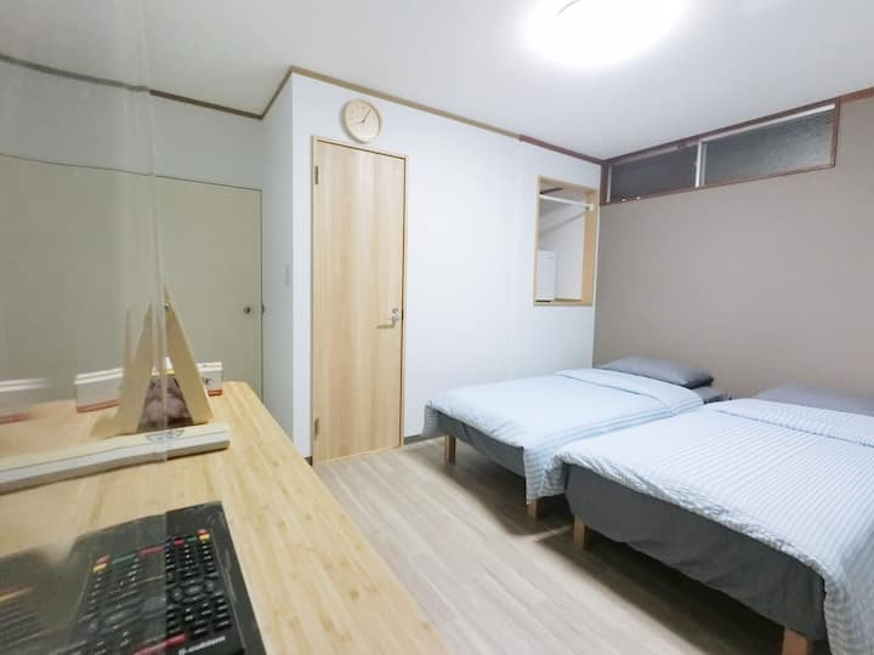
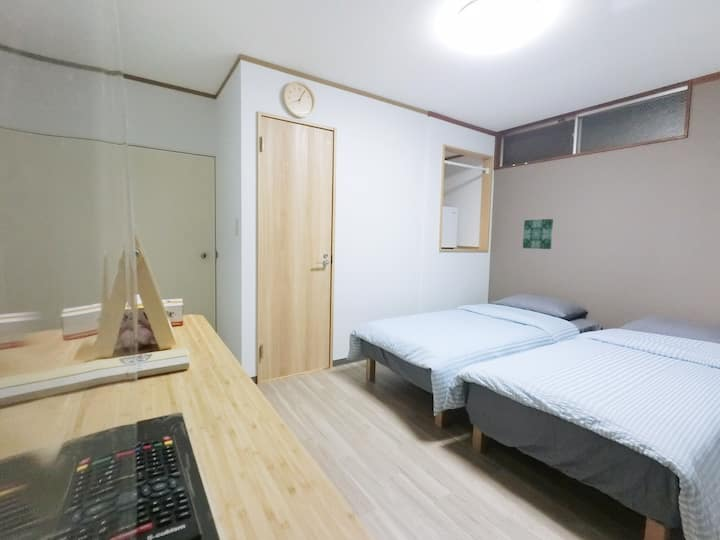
+ wall art [522,218,554,250]
